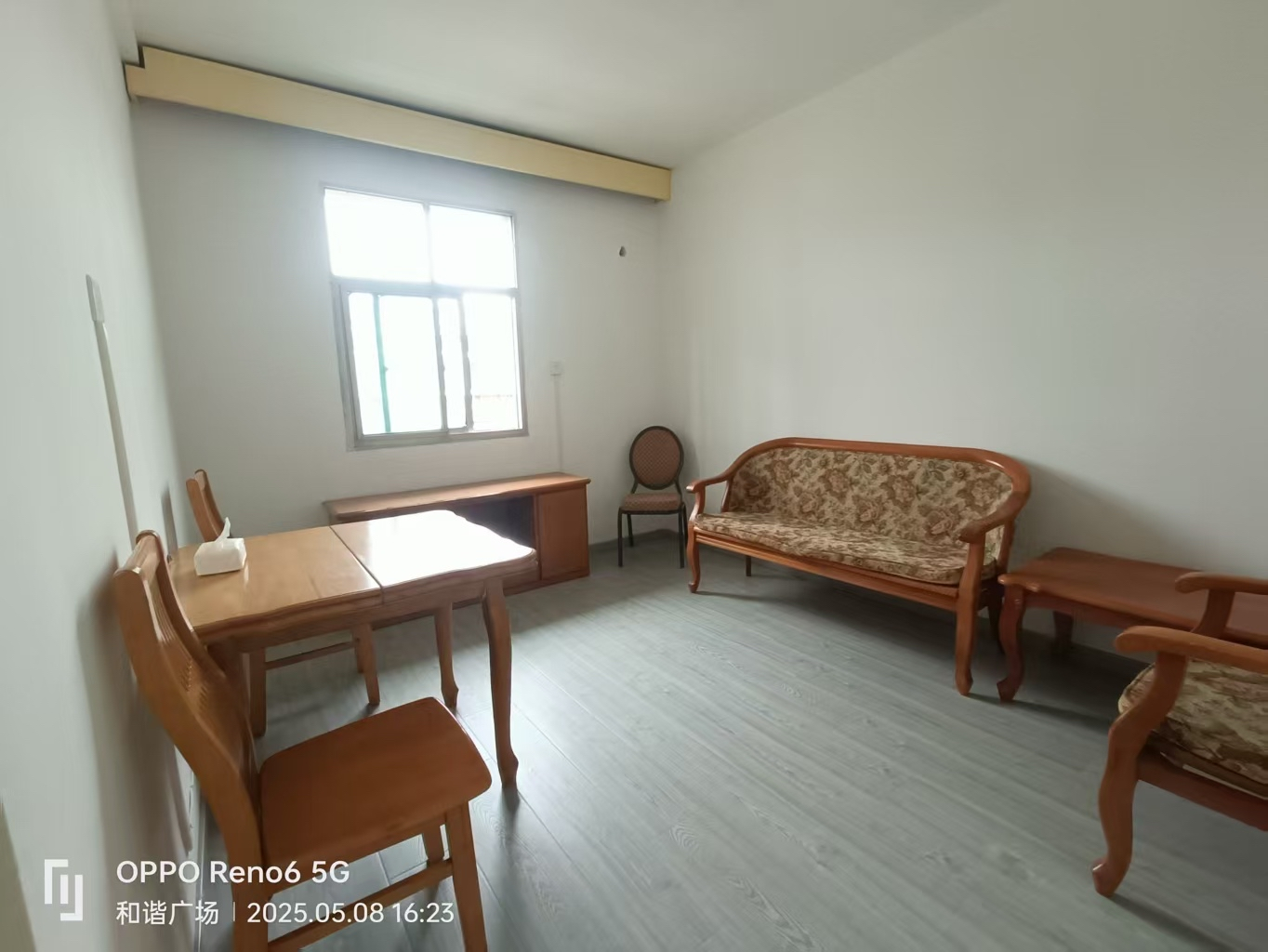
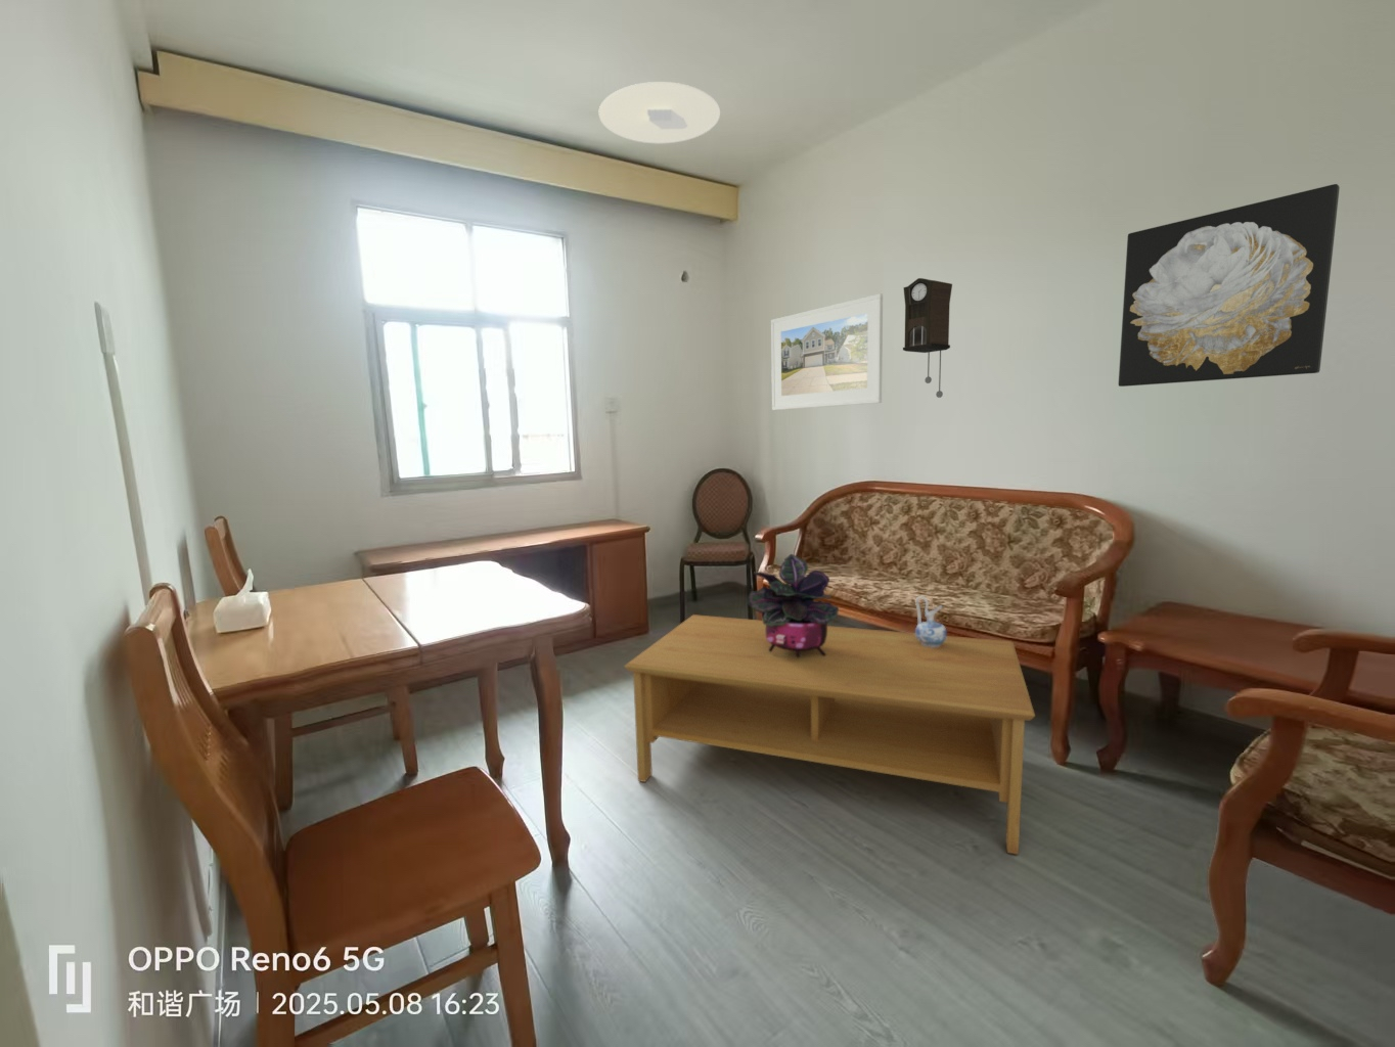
+ potted plant [747,553,839,658]
+ pendulum clock [902,277,953,399]
+ coffee table [623,614,1036,856]
+ ceiling light [597,80,721,144]
+ ceramic pitcher [914,595,948,647]
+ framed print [770,293,883,411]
+ wall art [1118,183,1341,387]
